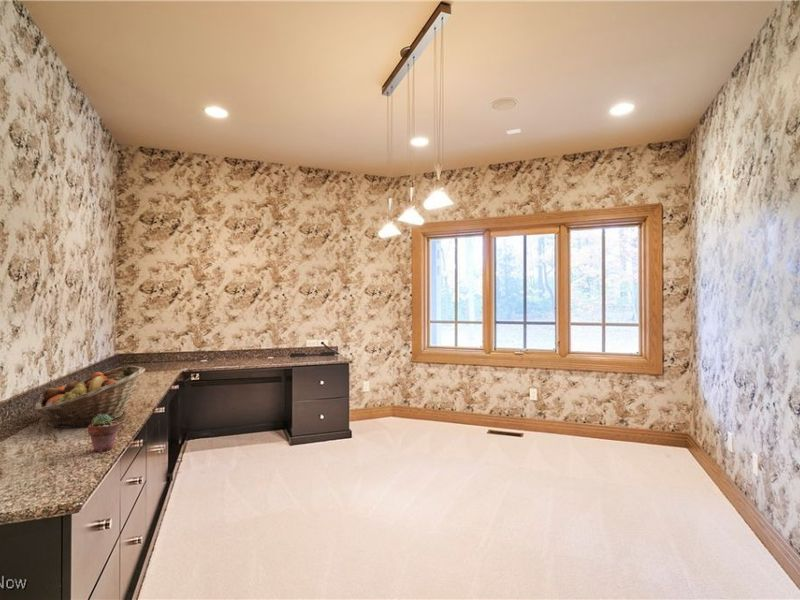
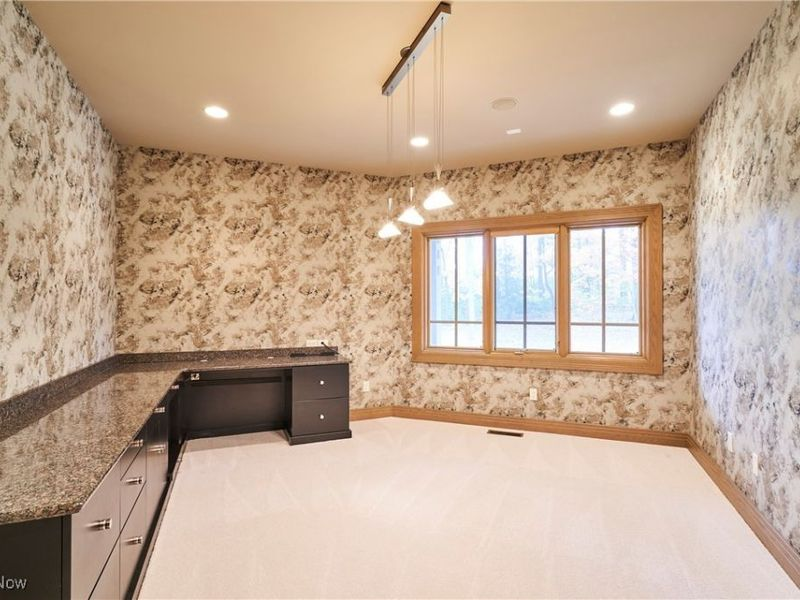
- fruit basket [34,365,147,429]
- potted succulent [87,414,120,453]
